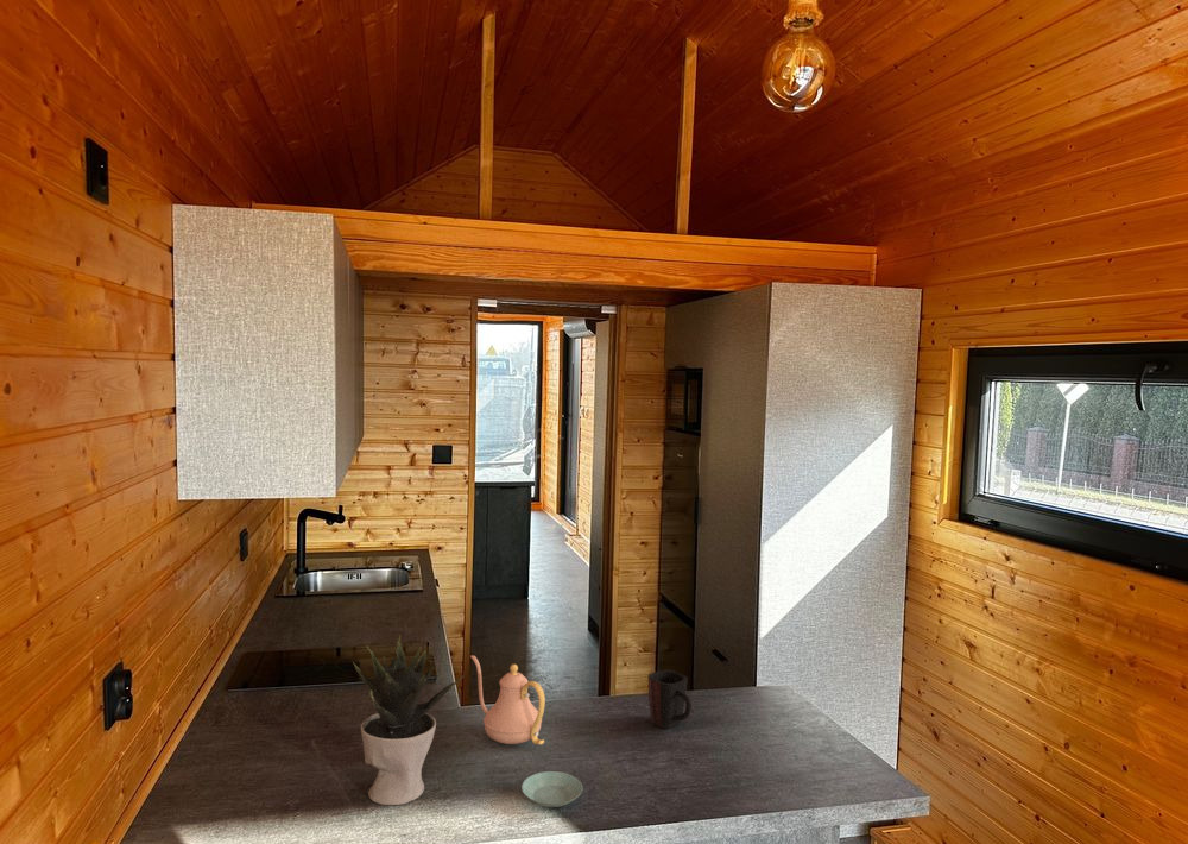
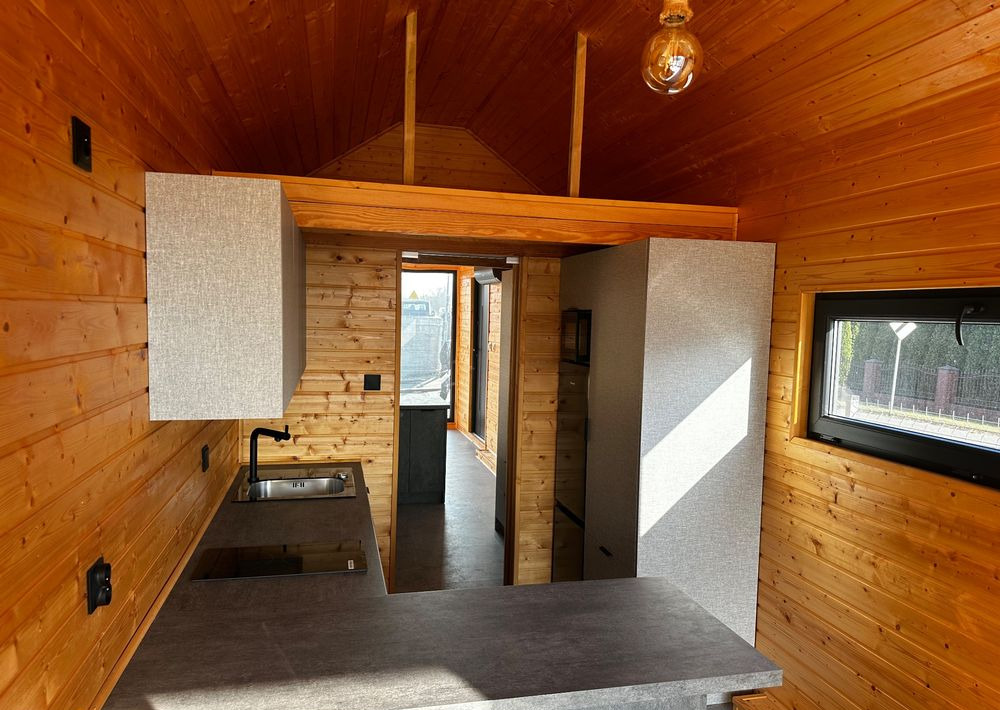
- teapot [469,654,546,745]
- mug [647,668,693,730]
- saucer [520,770,583,808]
- potted plant [352,634,466,806]
